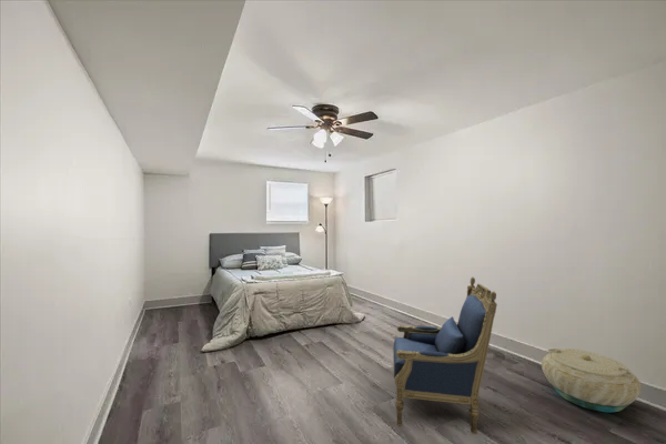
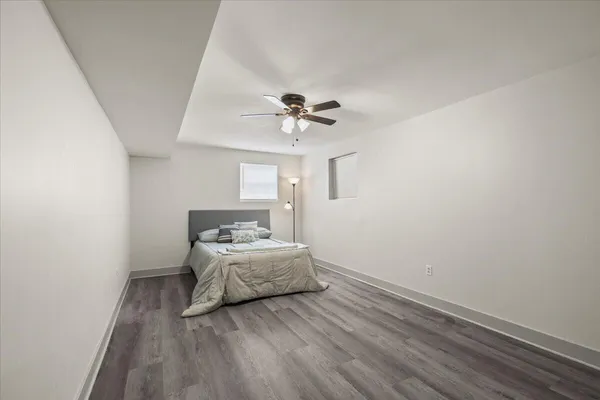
- basket [541,347,643,413]
- armchair [392,275,498,435]
